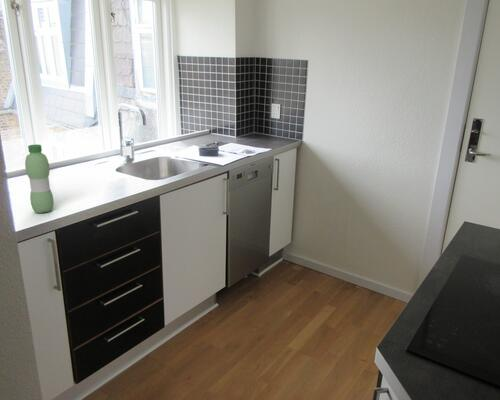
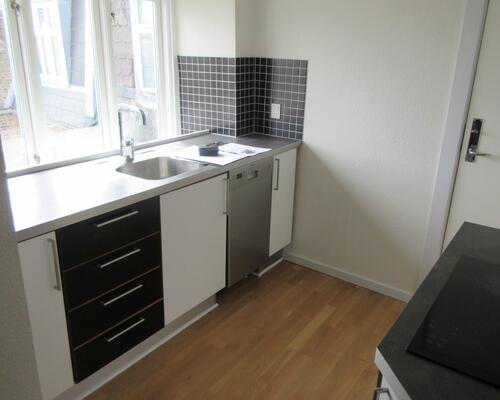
- water bottle [24,144,55,214]
